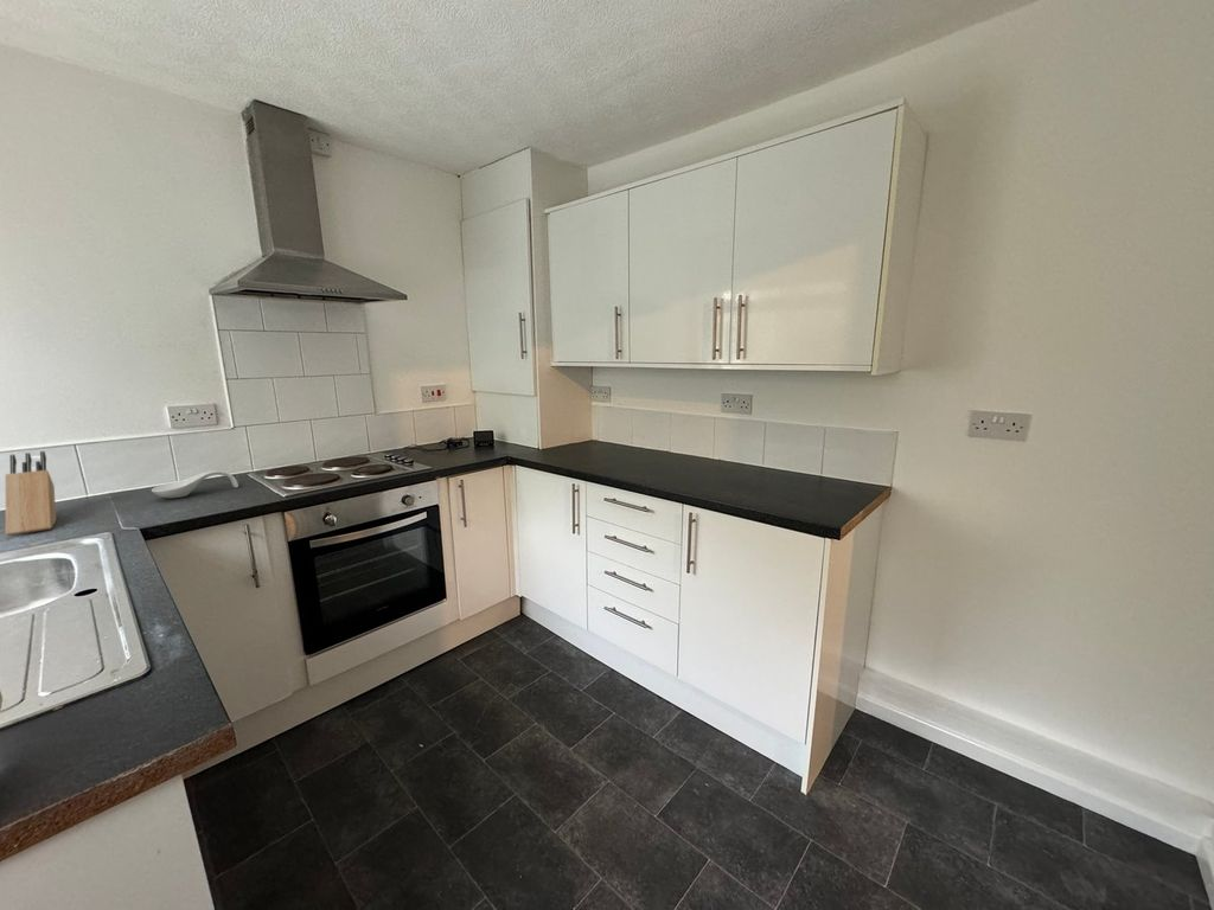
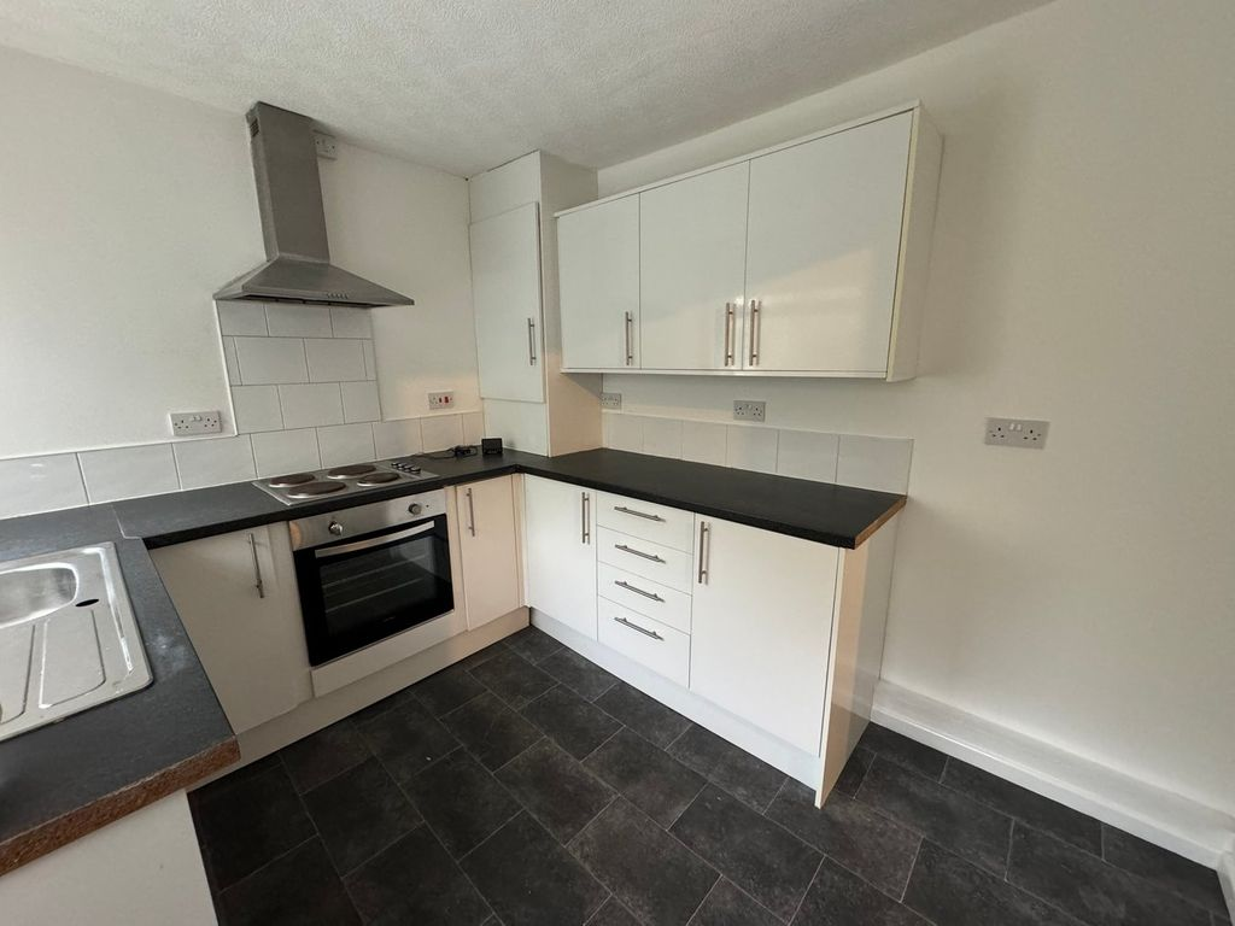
- knife block [5,450,57,537]
- spoon rest [151,469,239,499]
